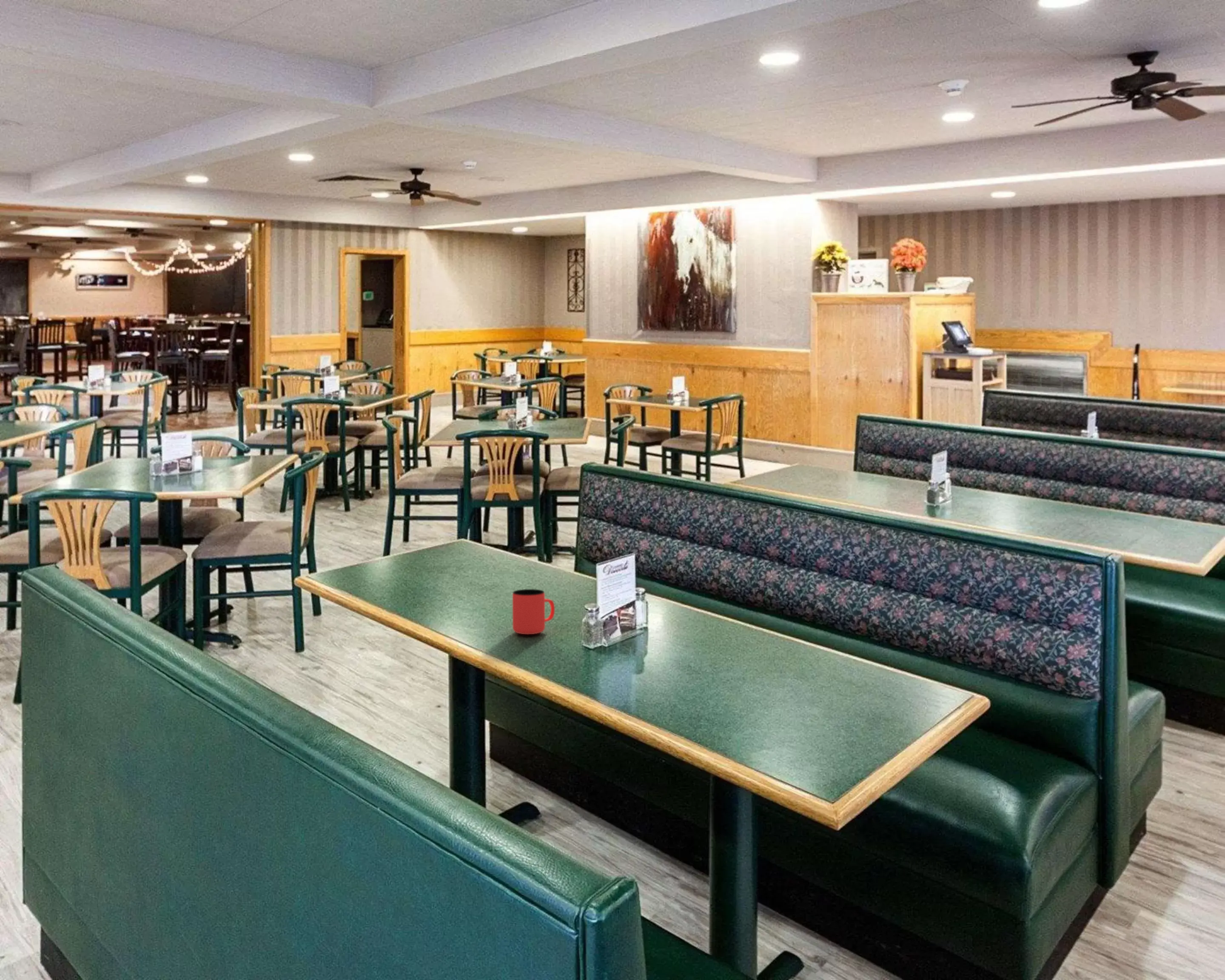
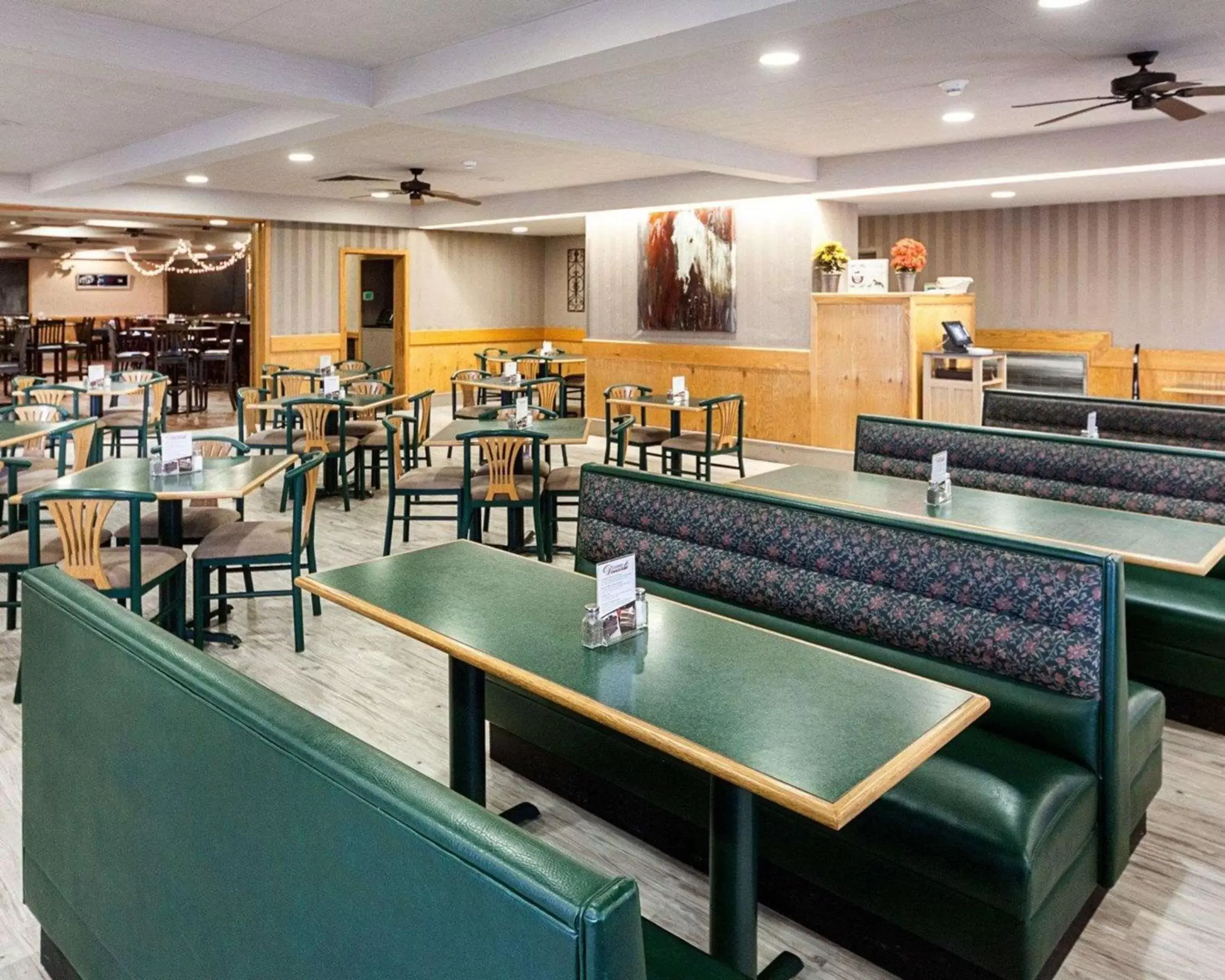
- cup [512,589,555,635]
